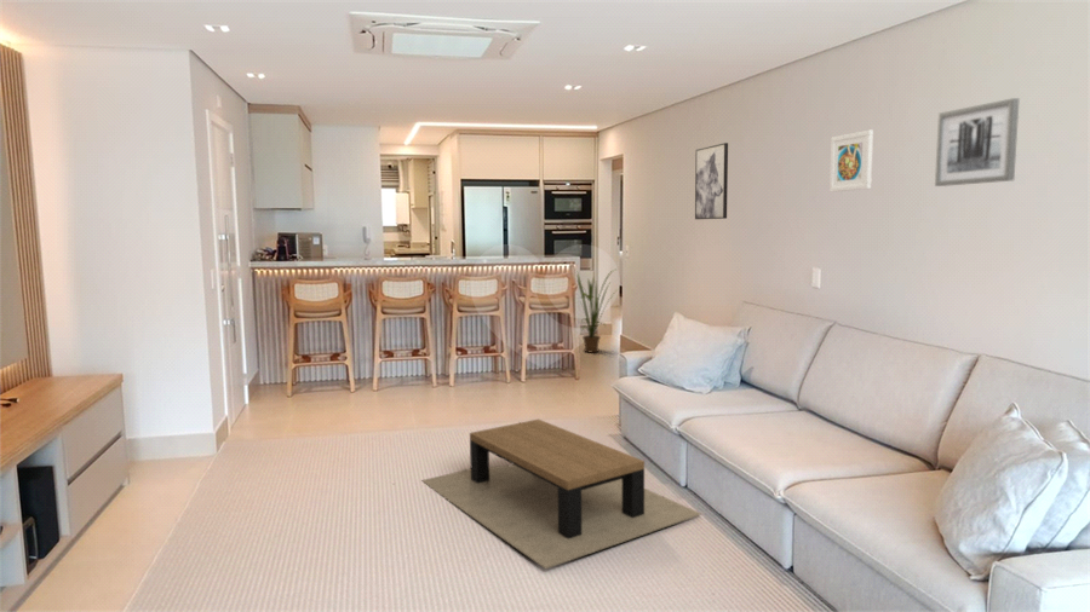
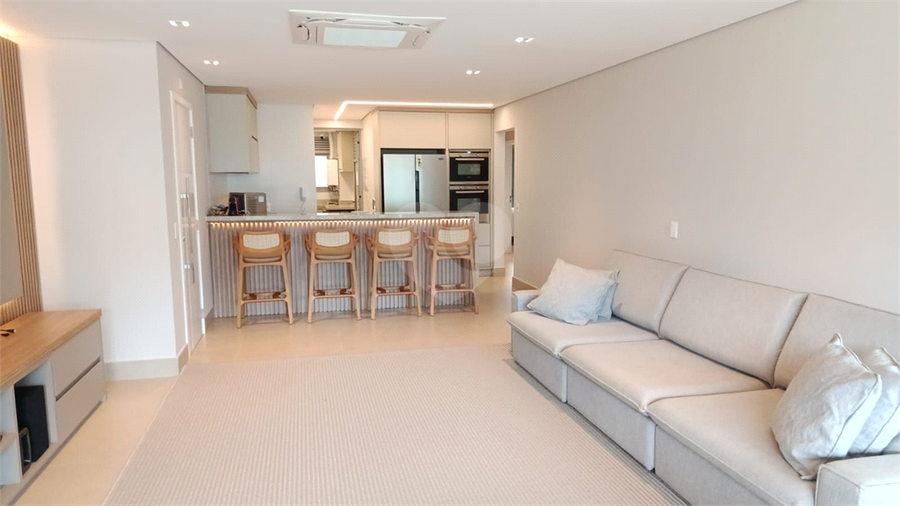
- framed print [828,129,874,194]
- house plant [575,267,619,353]
- wall art [934,97,1021,187]
- coffee table [420,418,702,570]
- wall art [694,142,729,220]
